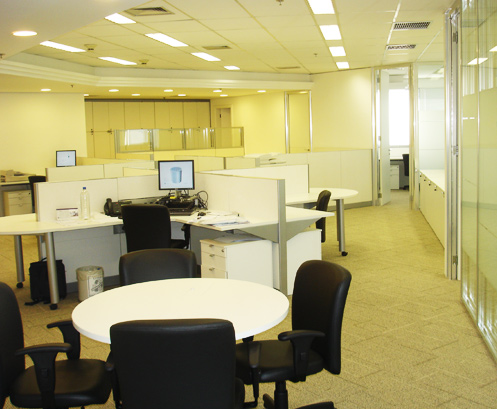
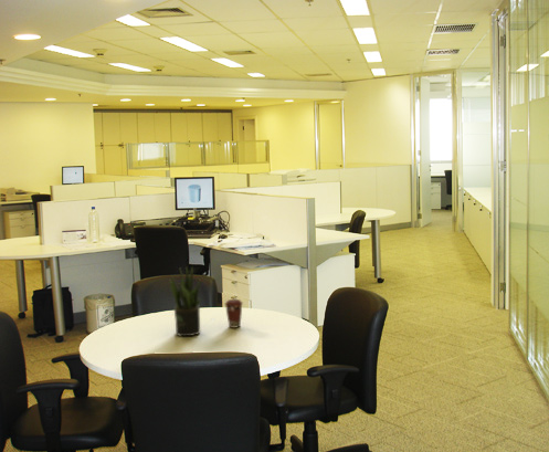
+ potted plant [169,265,202,337]
+ coffee cup [223,298,244,329]
